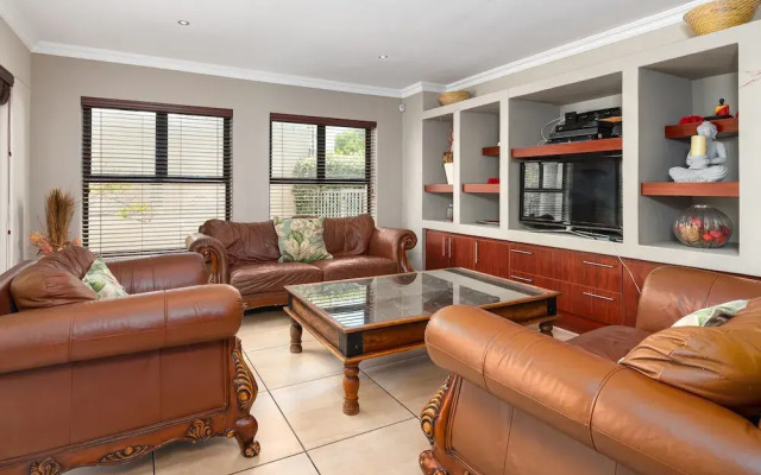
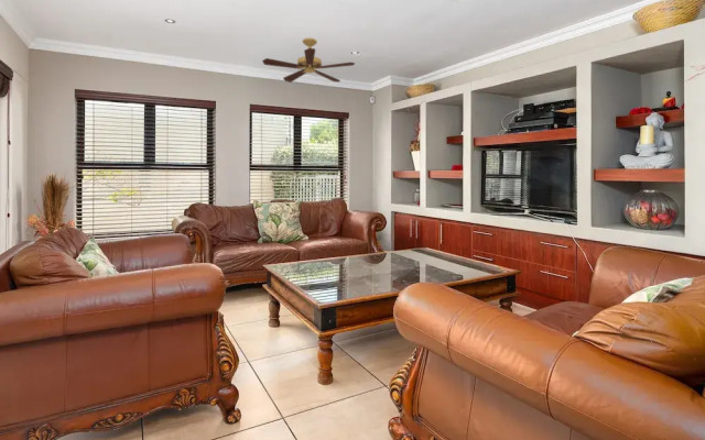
+ ceiling fan [261,36,356,84]
